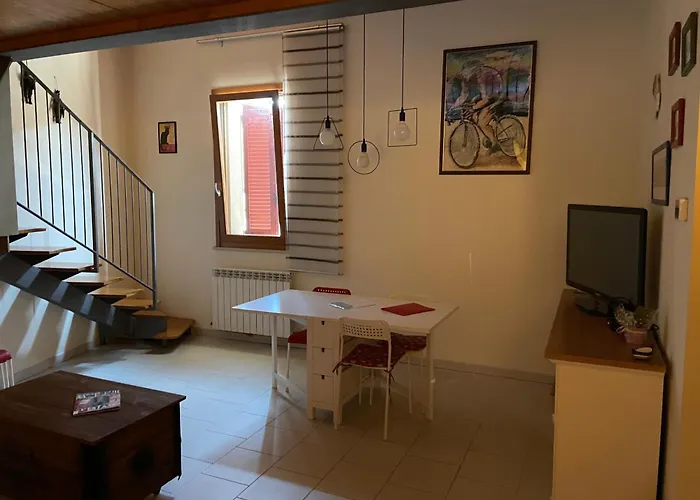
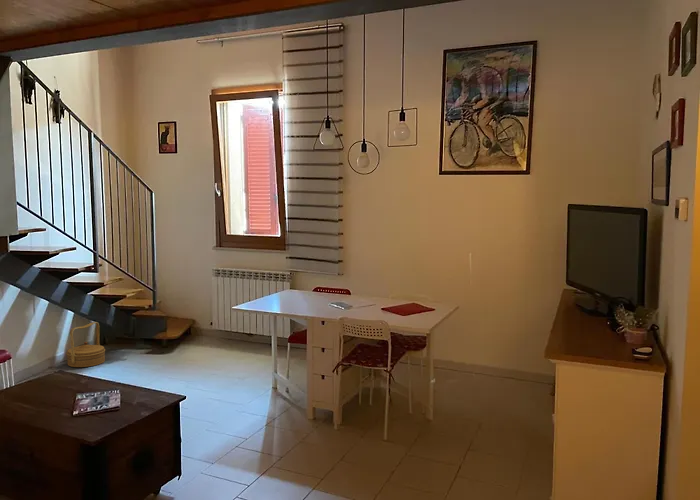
+ basket [65,321,106,368]
